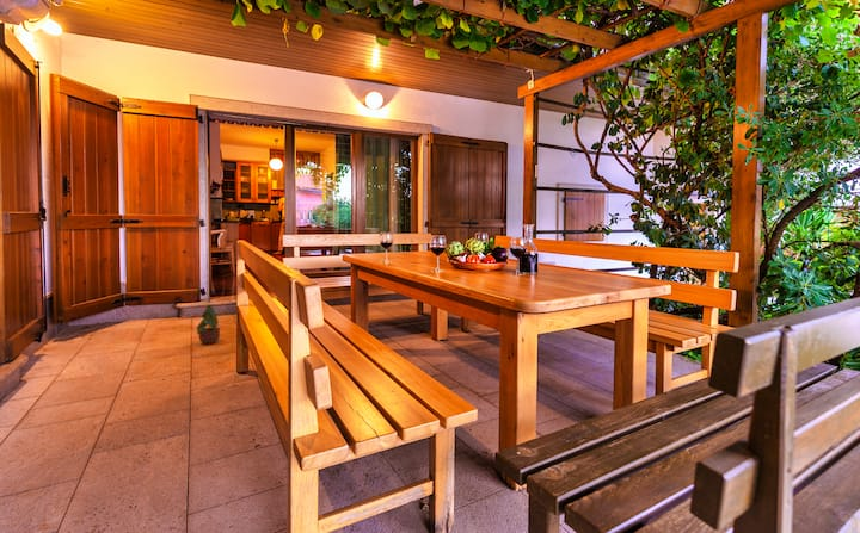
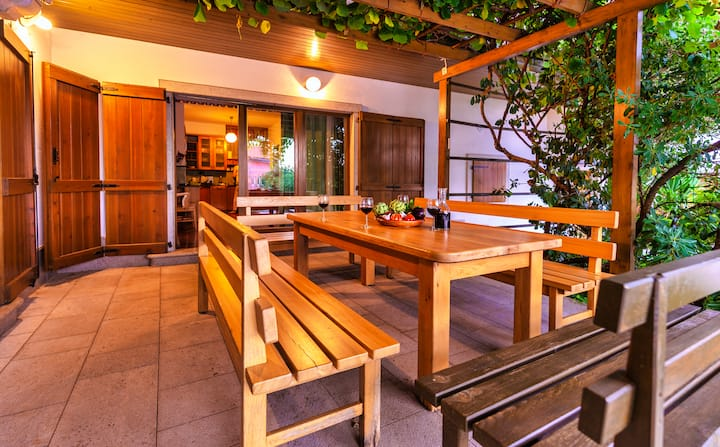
- potted plant [196,298,222,345]
